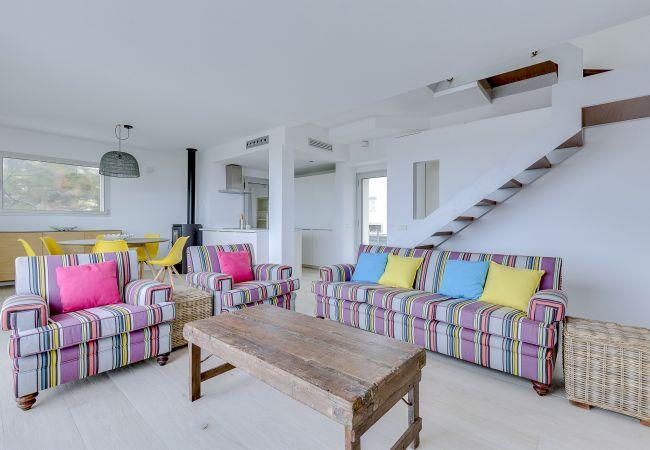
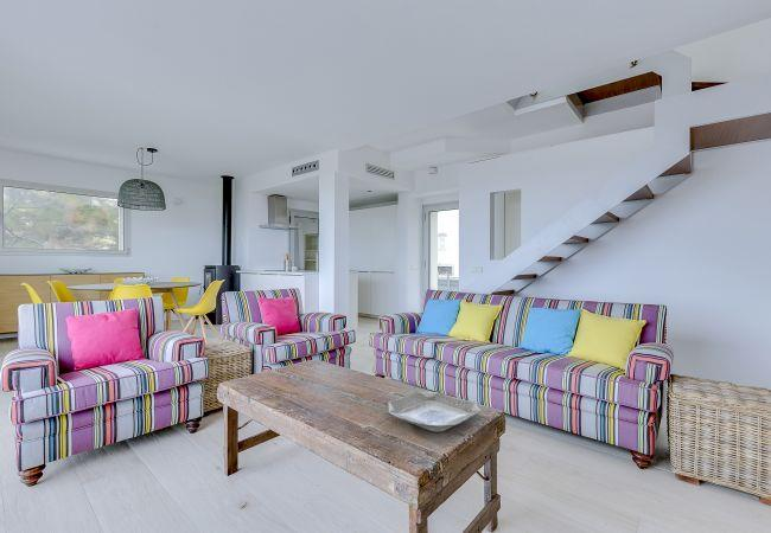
+ decorative plate [387,391,482,434]
